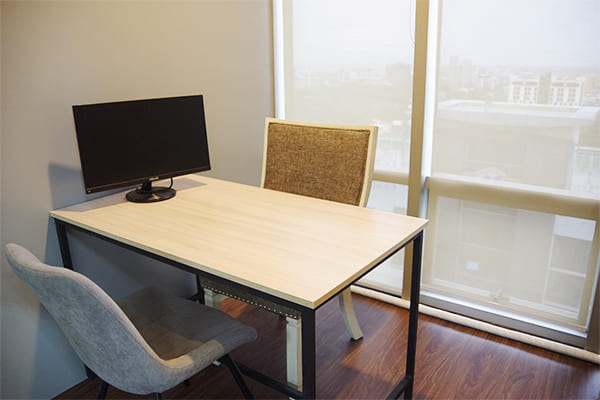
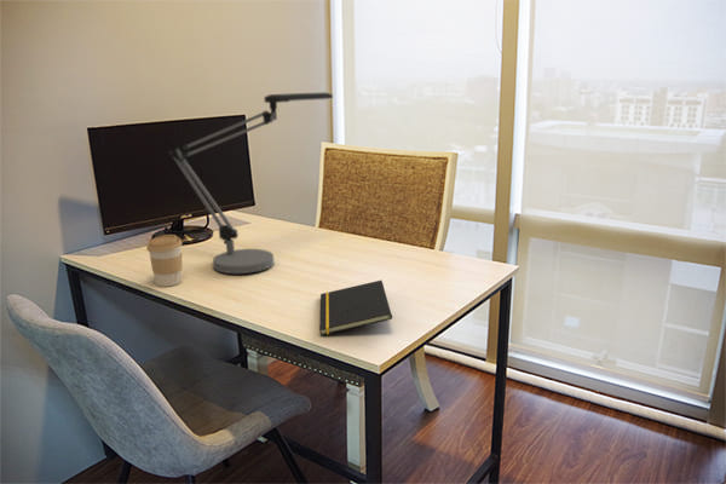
+ coffee cup [145,234,183,288]
+ desk lamp [167,91,334,275]
+ notepad [318,280,393,336]
